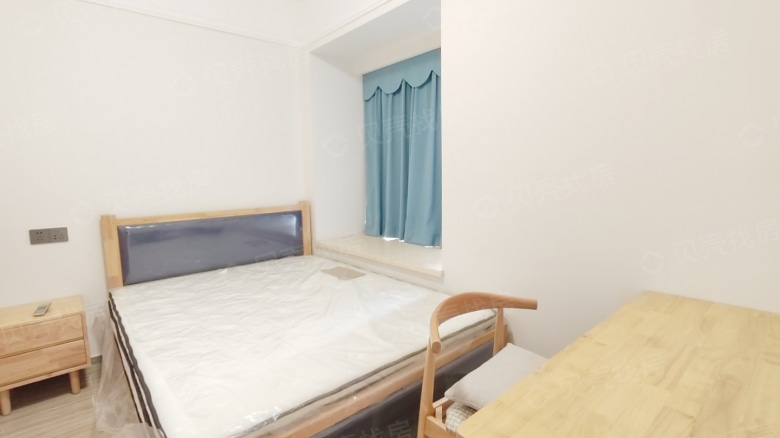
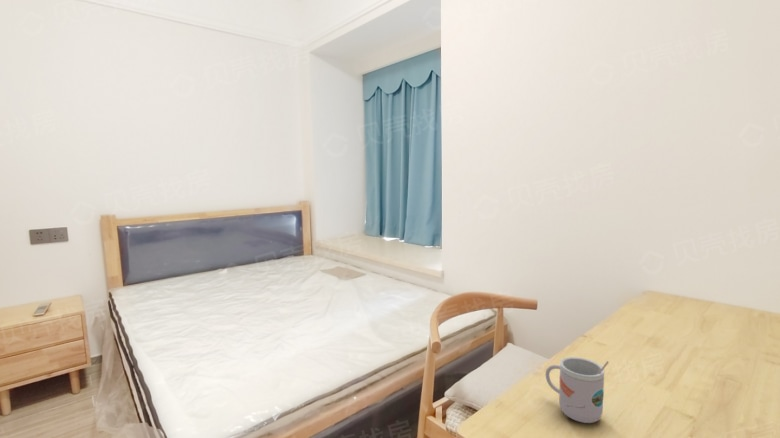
+ mug [545,356,610,424]
